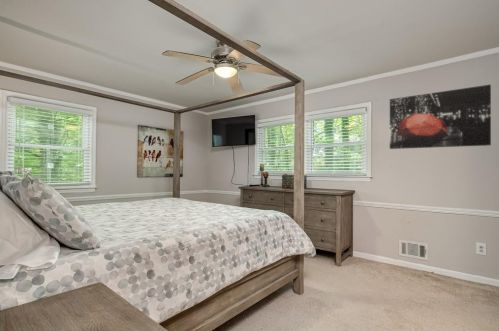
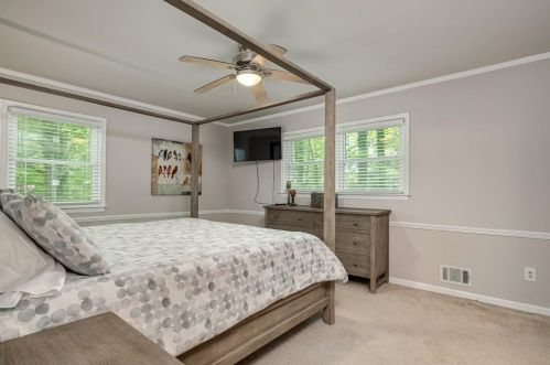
- wall art [389,84,492,150]
